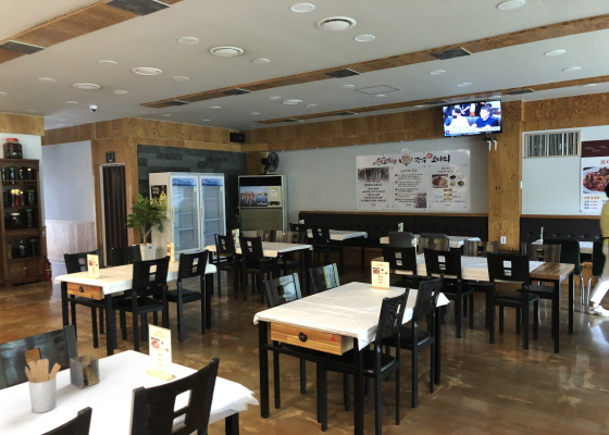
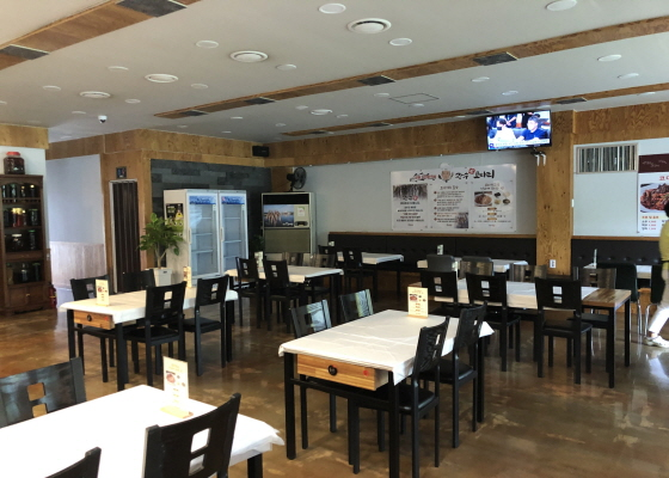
- utensil holder [24,358,62,414]
- napkin holder [69,349,101,389]
